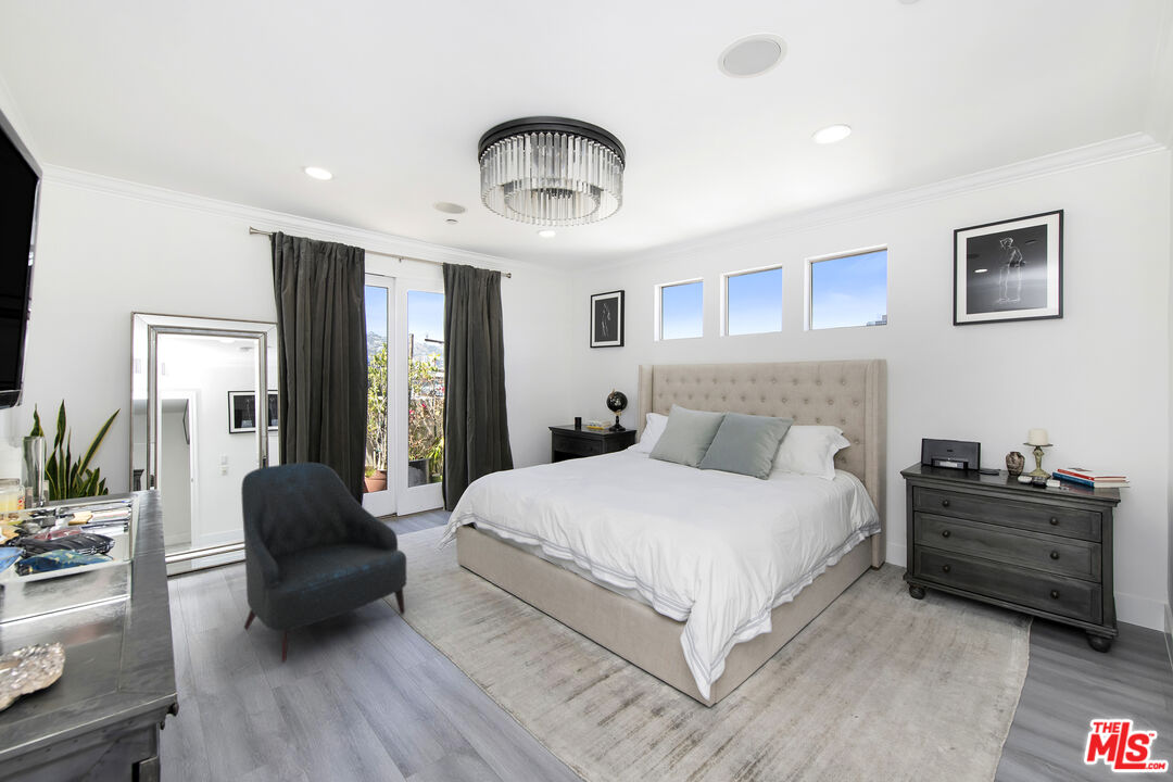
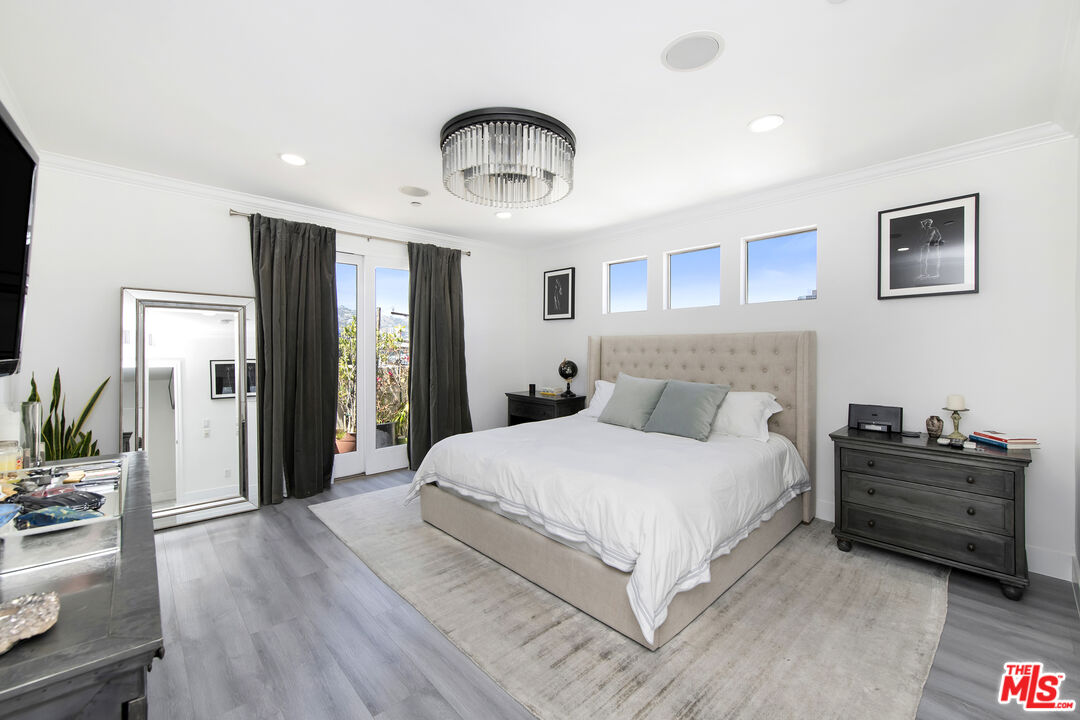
- armchair [240,462,407,665]
